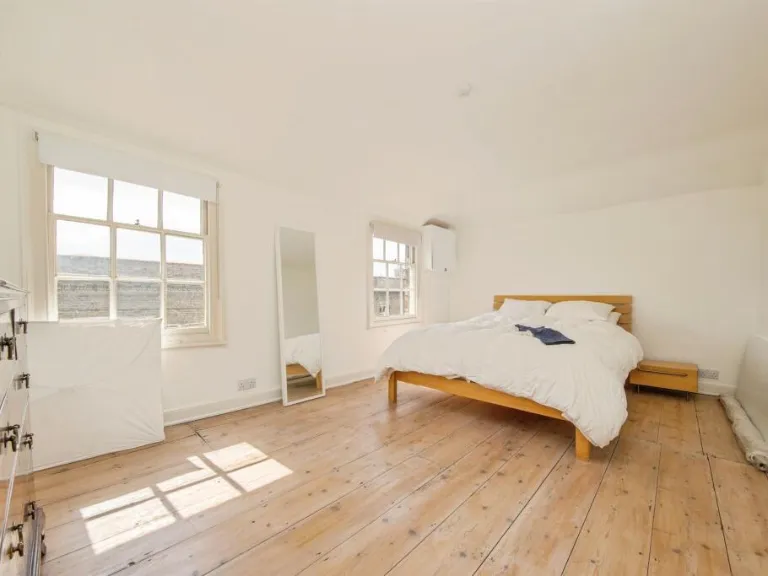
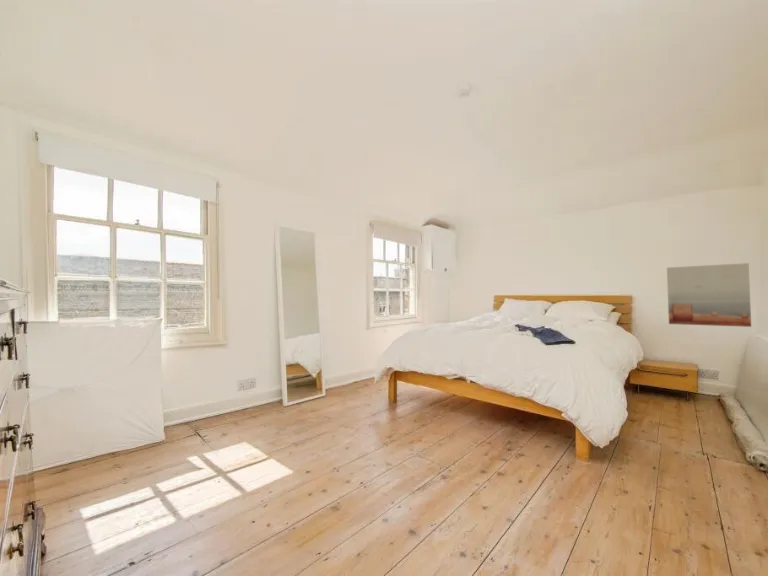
+ wall art [666,262,752,328]
